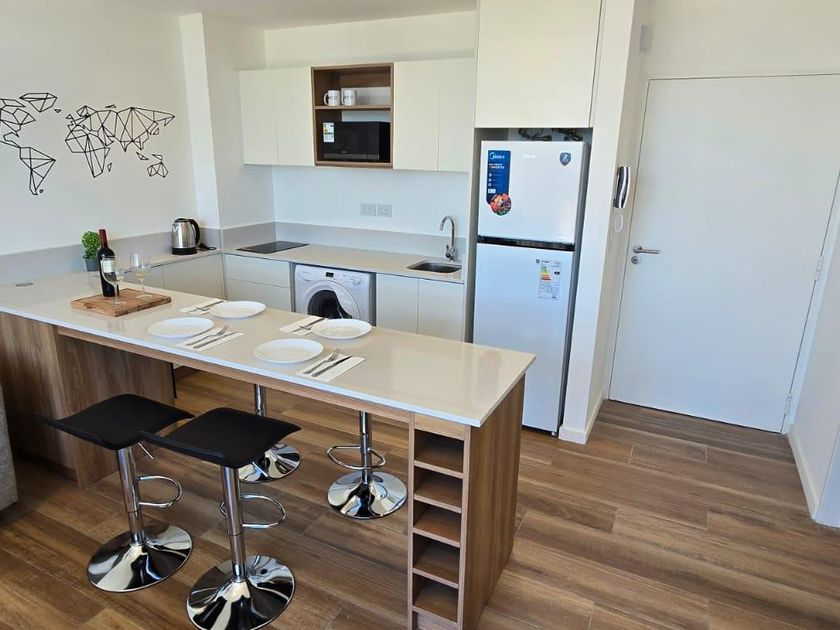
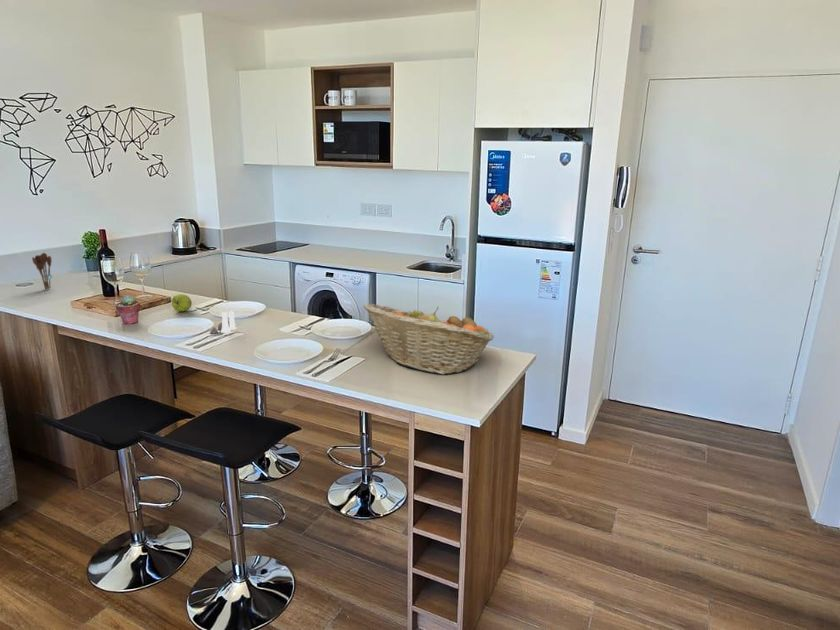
+ utensil holder [31,252,53,290]
+ apple [171,293,193,312]
+ salt and pepper shaker set [209,310,237,335]
+ potted succulent [114,294,141,326]
+ fruit basket [362,303,495,375]
